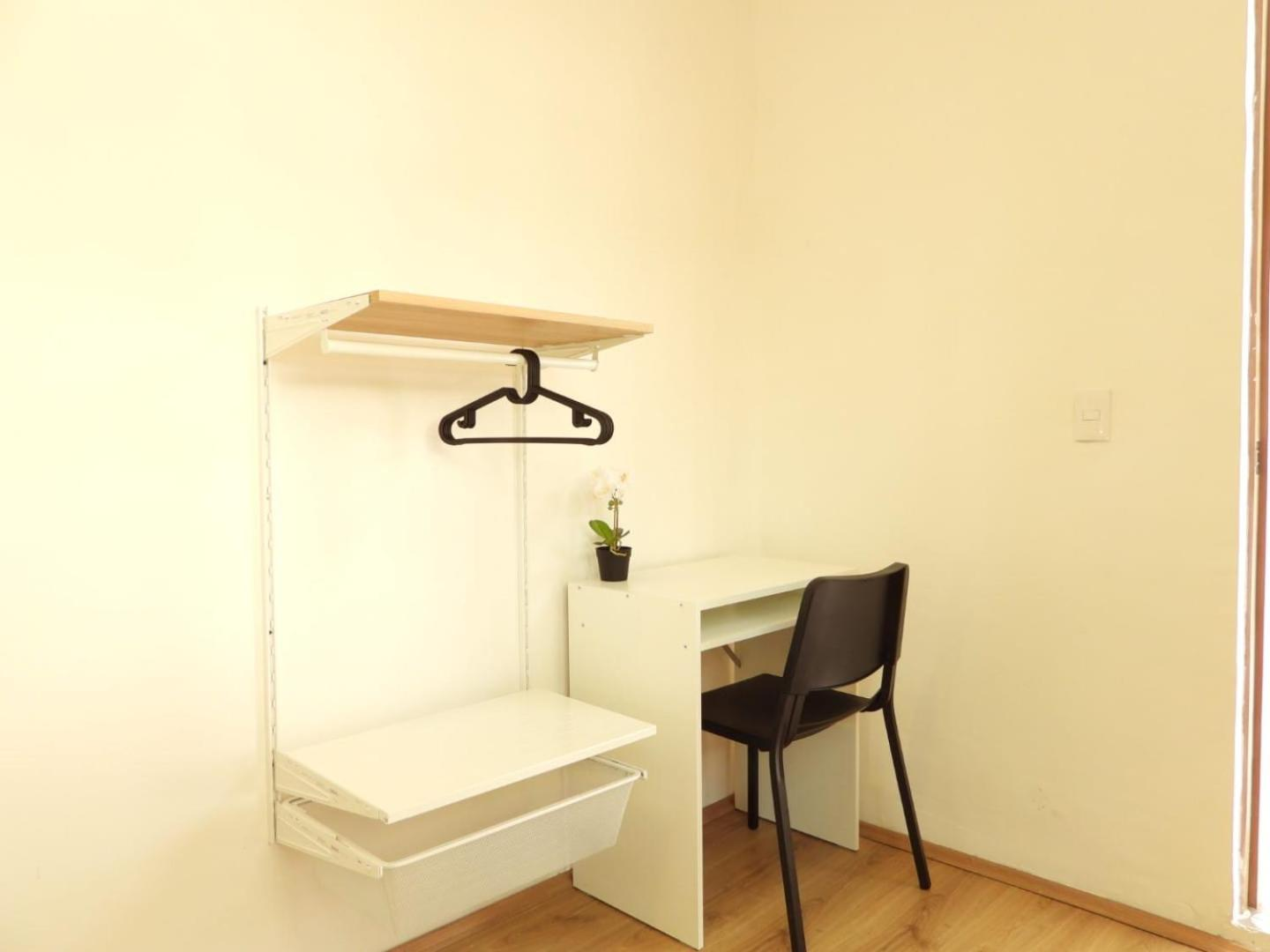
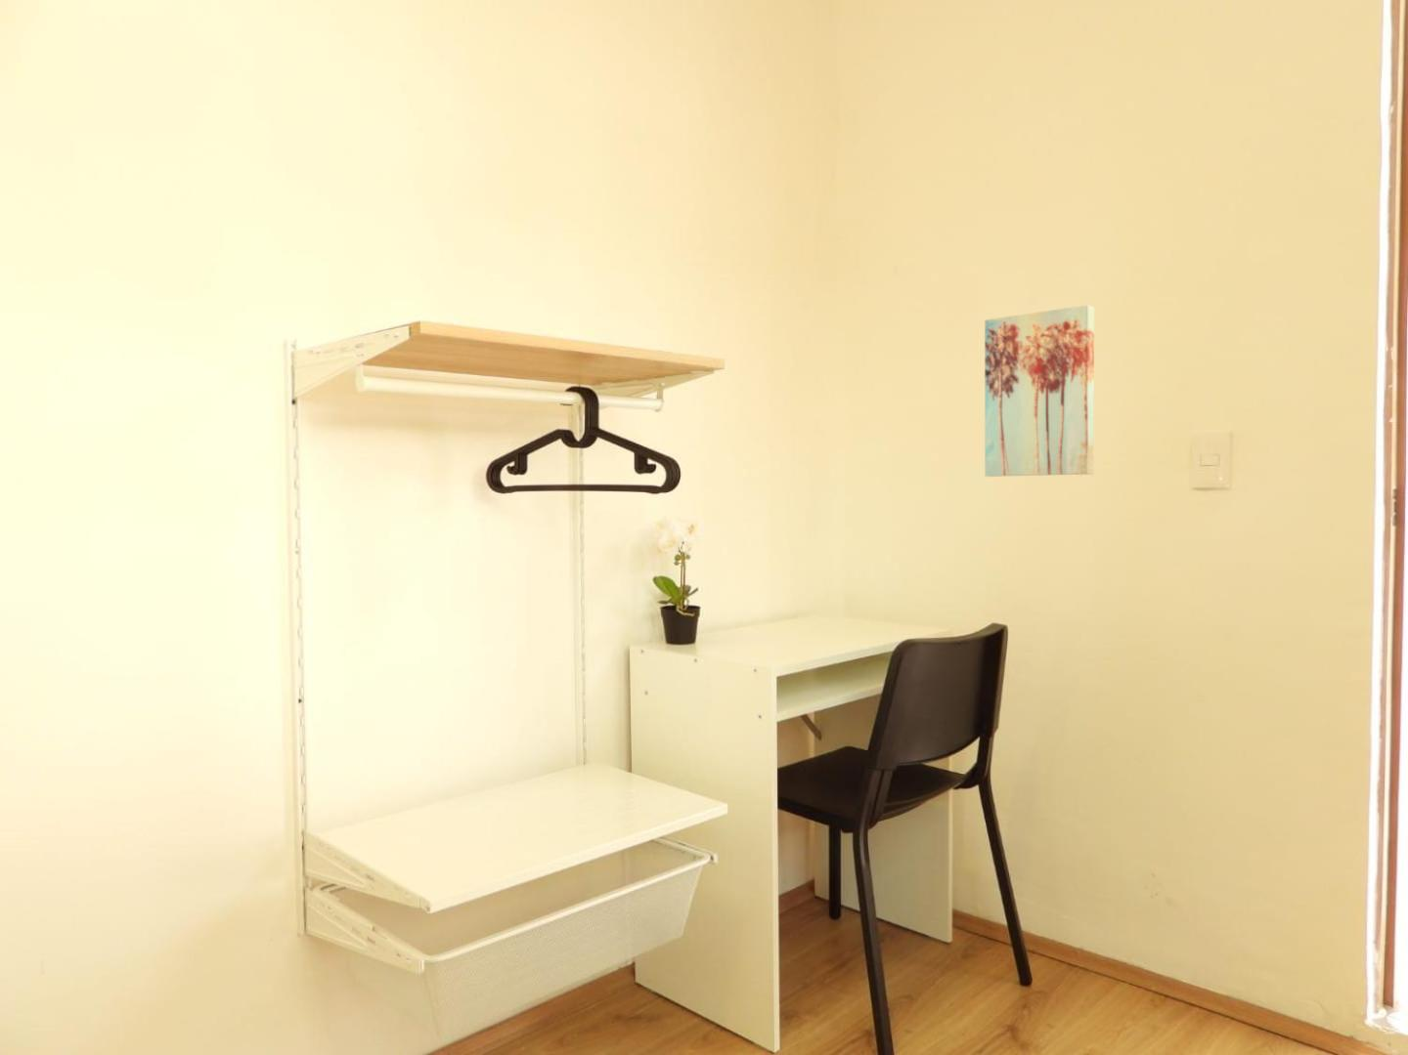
+ wall art [983,304,1095,478]
